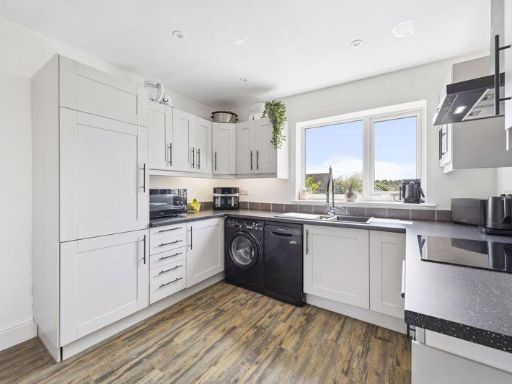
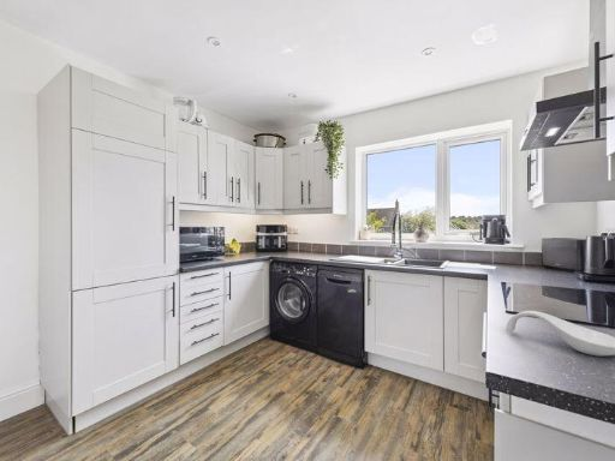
+ spoon rest [504,310,615,358]
